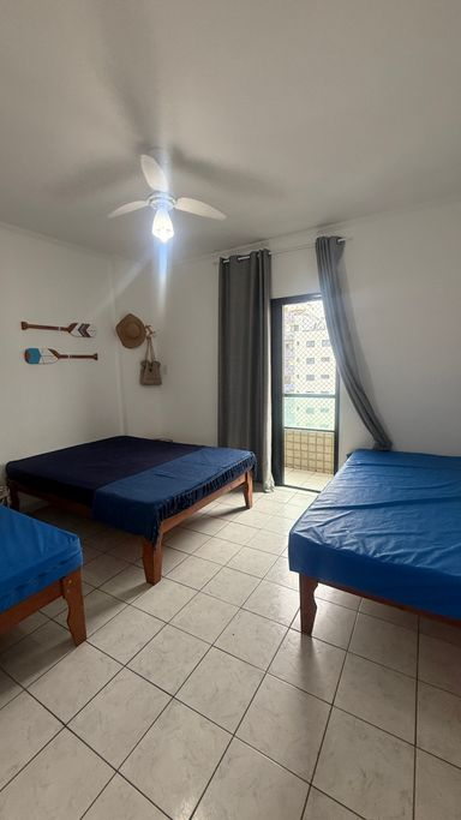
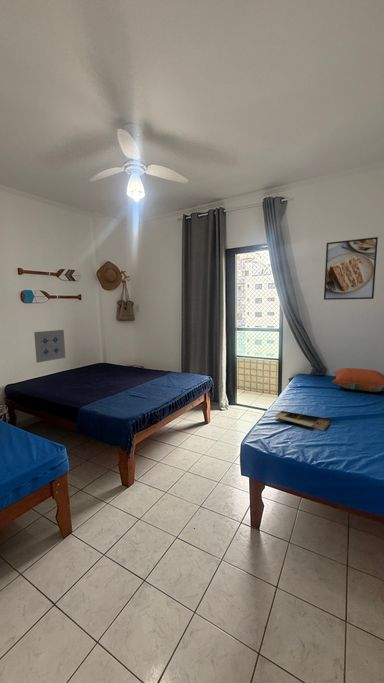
+ pillow [331,367,384,393]
+ serving tray [273,410,334,431]
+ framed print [323,236,379,301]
+ wall art [33,329,67,364]
